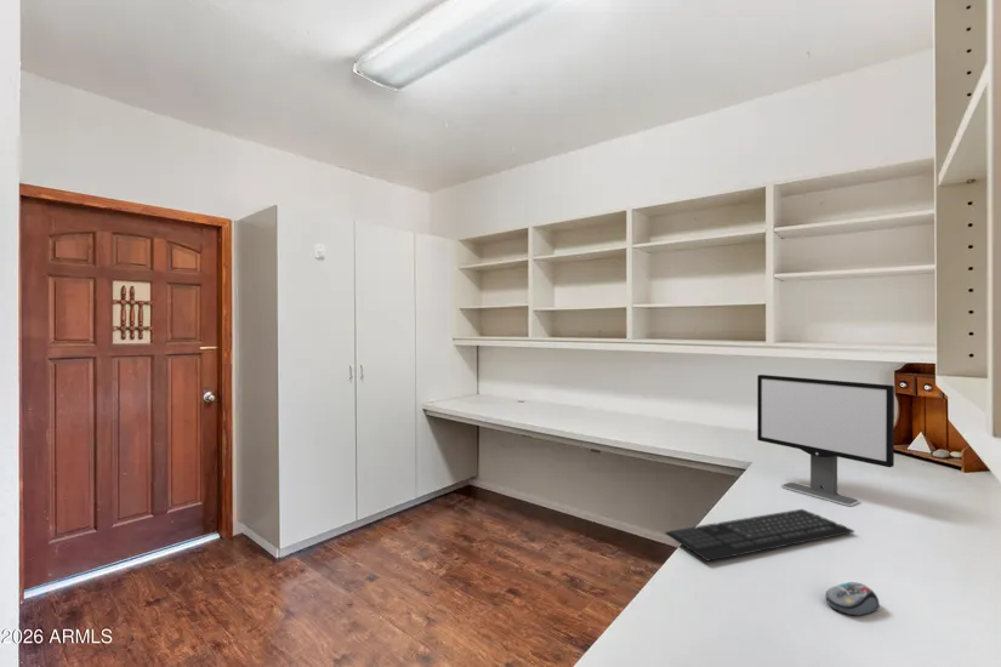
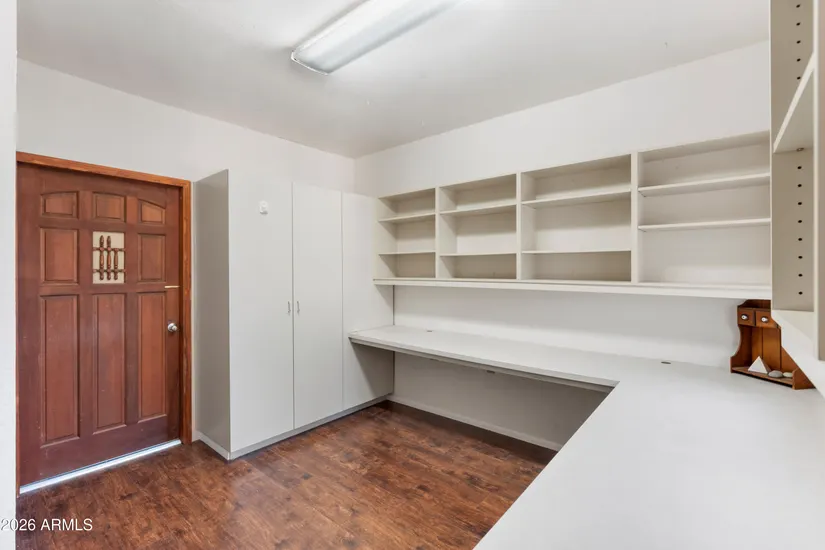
- keyboard [664,508,855,563]
- computer mouse [825,581,881,617]
- computer monitor [756,374,895,507]
